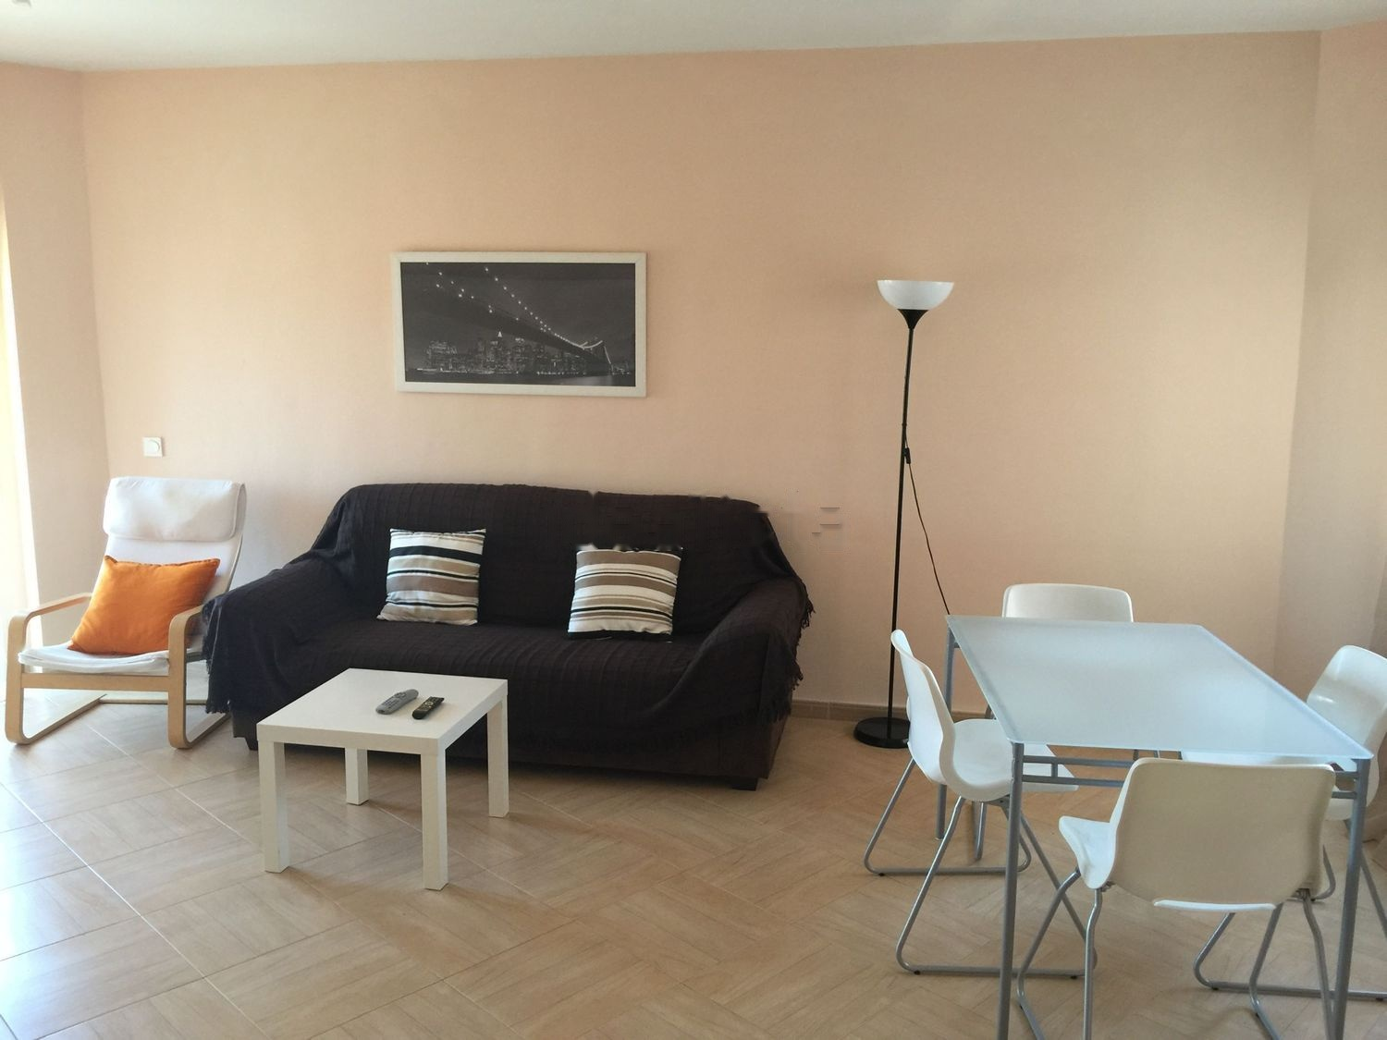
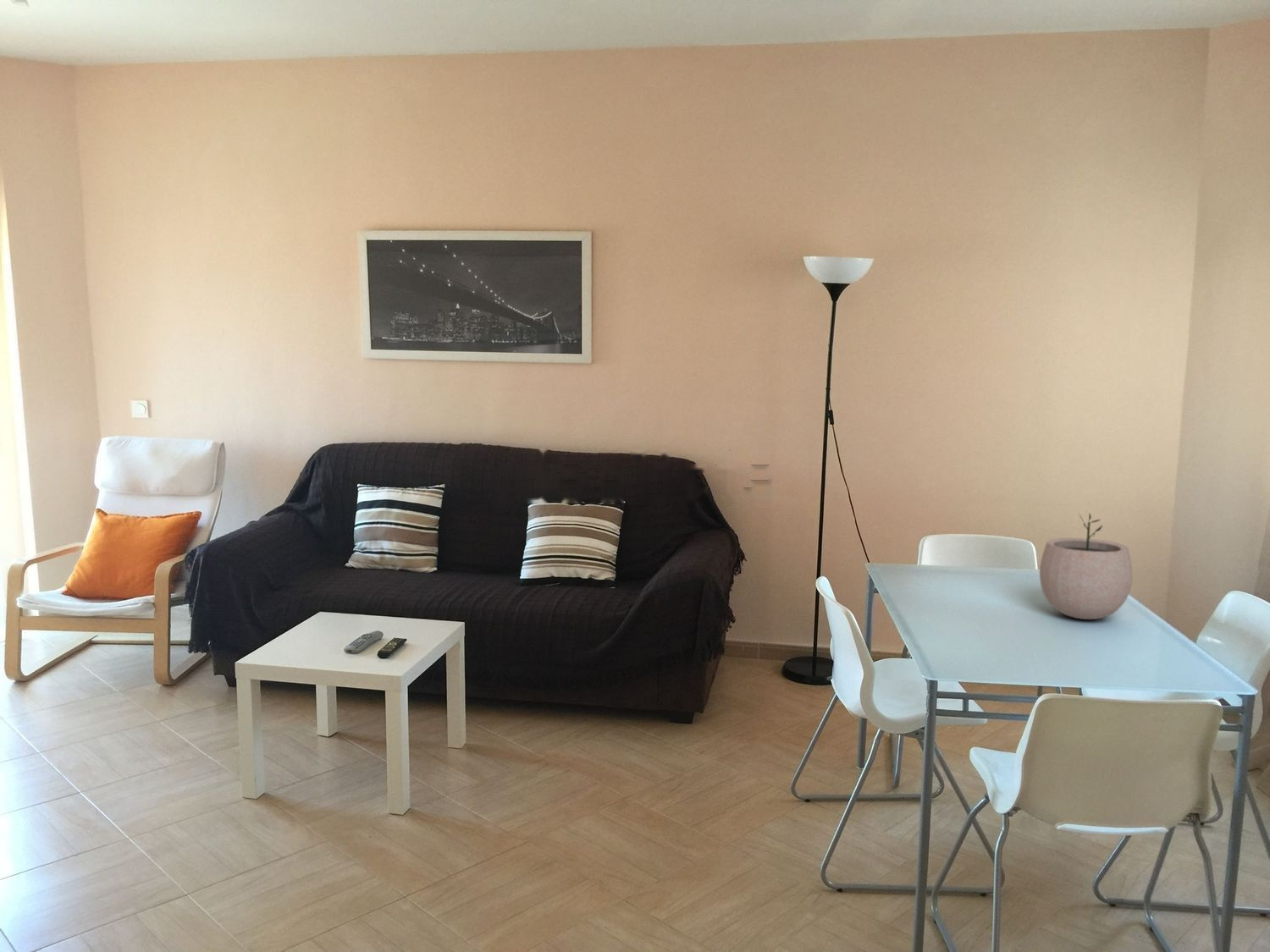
+ plant pot [1039,512,1134,620]
